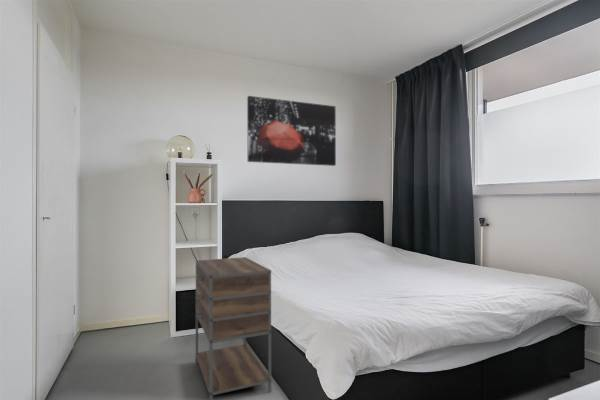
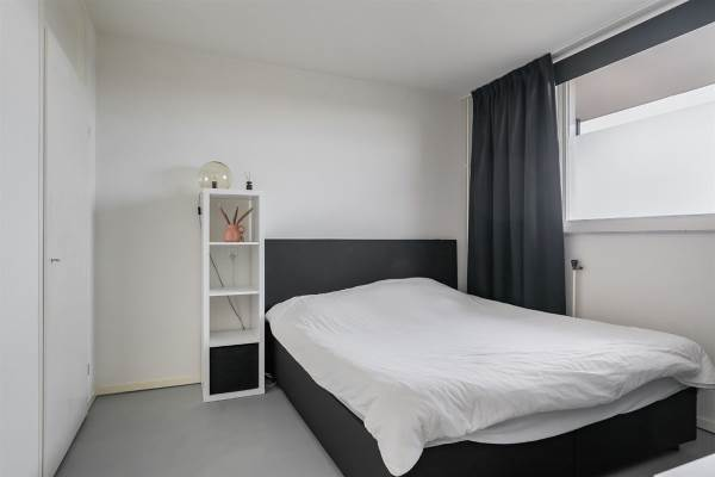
- wall art [246,95,337,167]
- nightstand [195,256,272,400]
